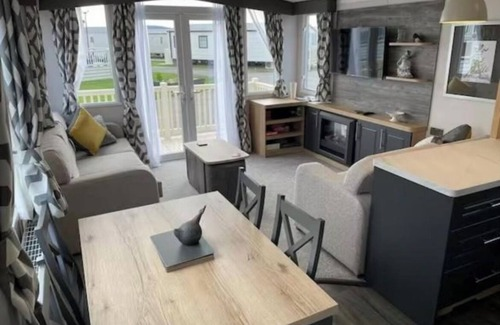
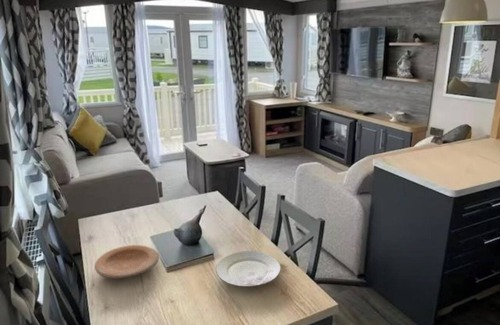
+ plate [215,250,282,288]
+ plate [94,244,160,279]
